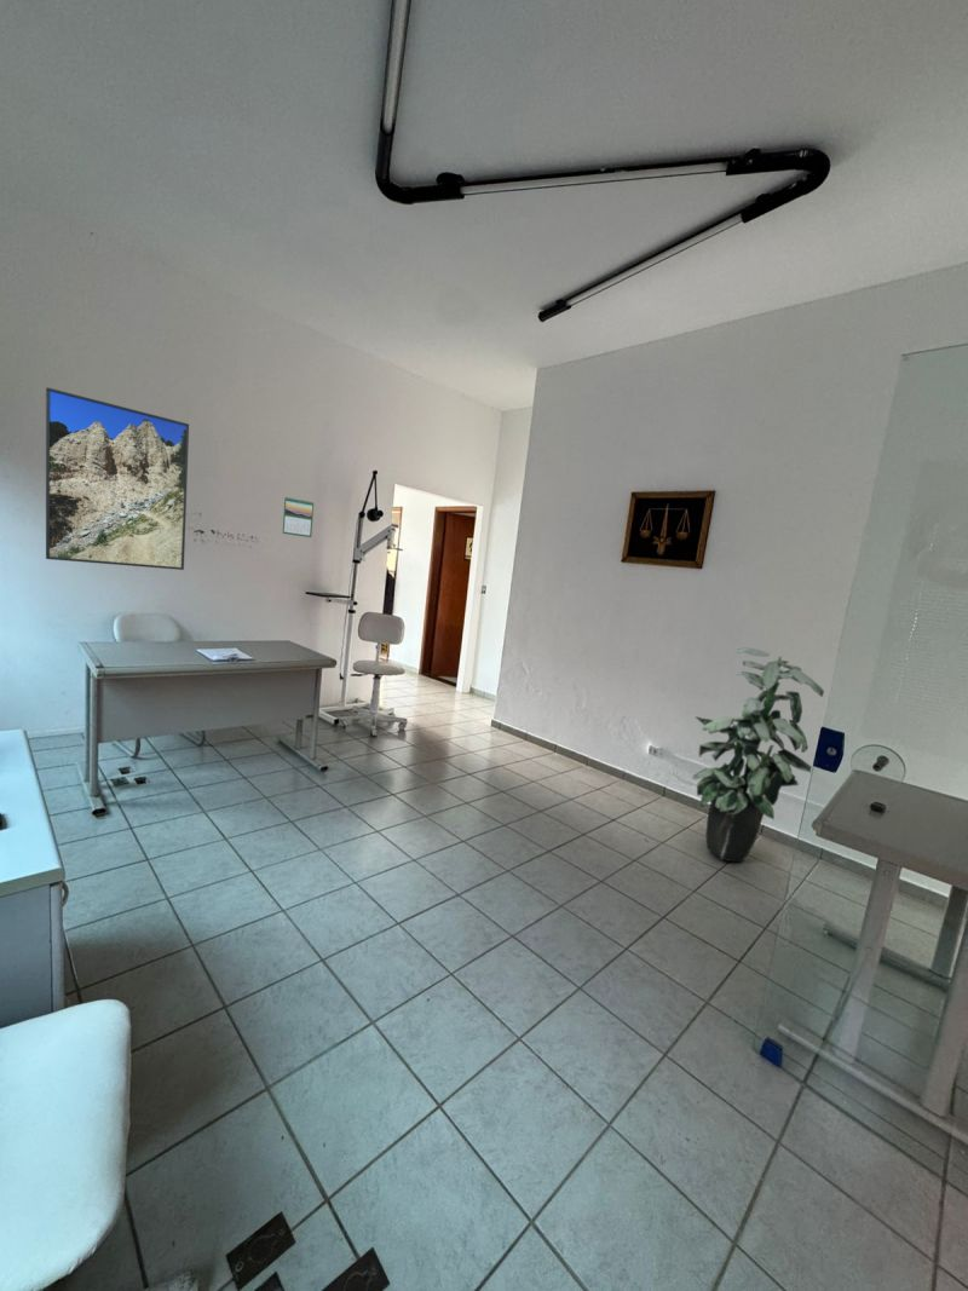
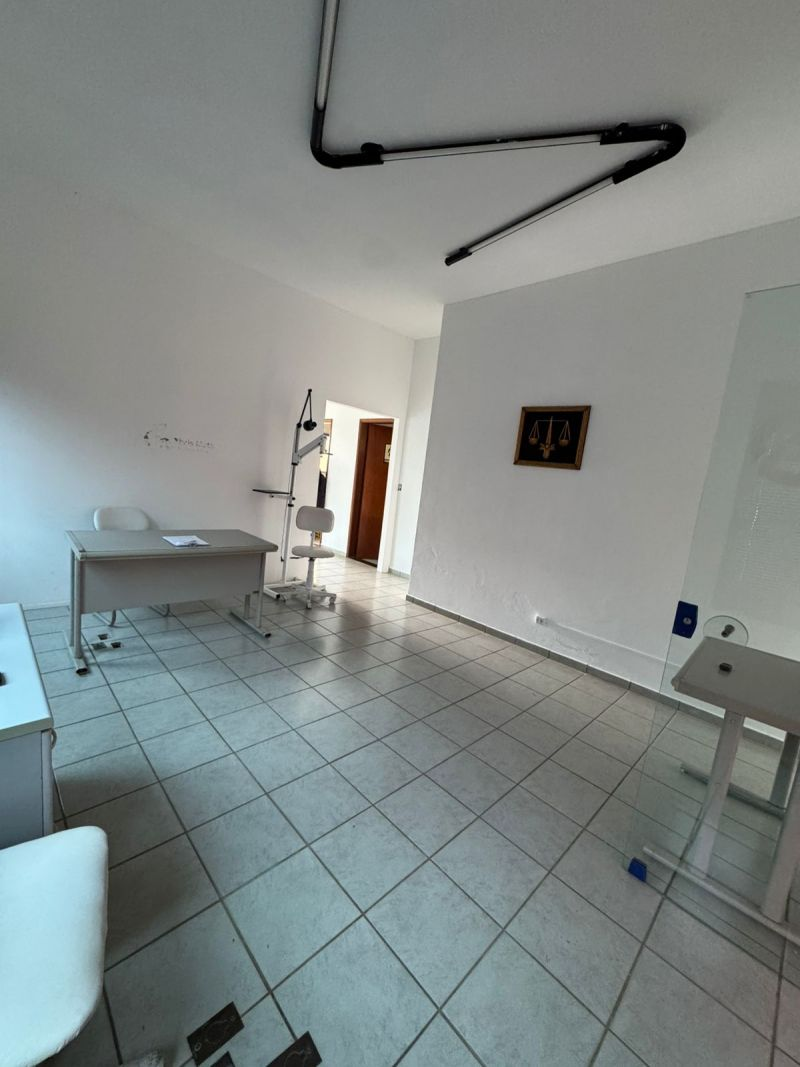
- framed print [45,386,190,571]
- calendar [281,495,315,538]
- indoor plant [691,647,825,864]
